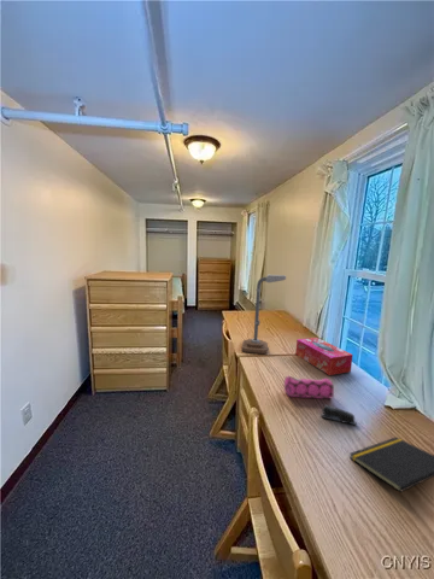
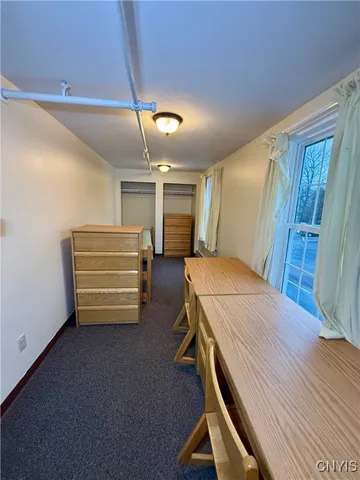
- desk lamp [240,274,287,355]
- stapler [319,404,358,426]
- tissue box [294,337,353,376]
- notepad [348,435,434,493]
- pencil case [283,374,335,399]
